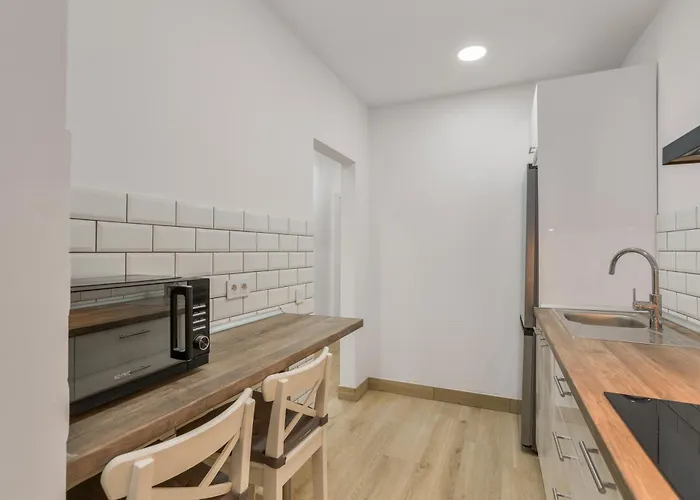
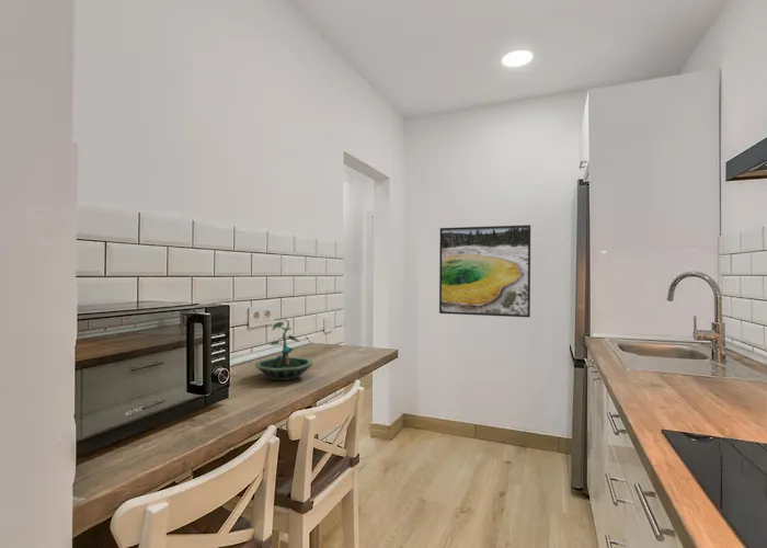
+ terrarium [254,318,314,381]
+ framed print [438,224,531,318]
